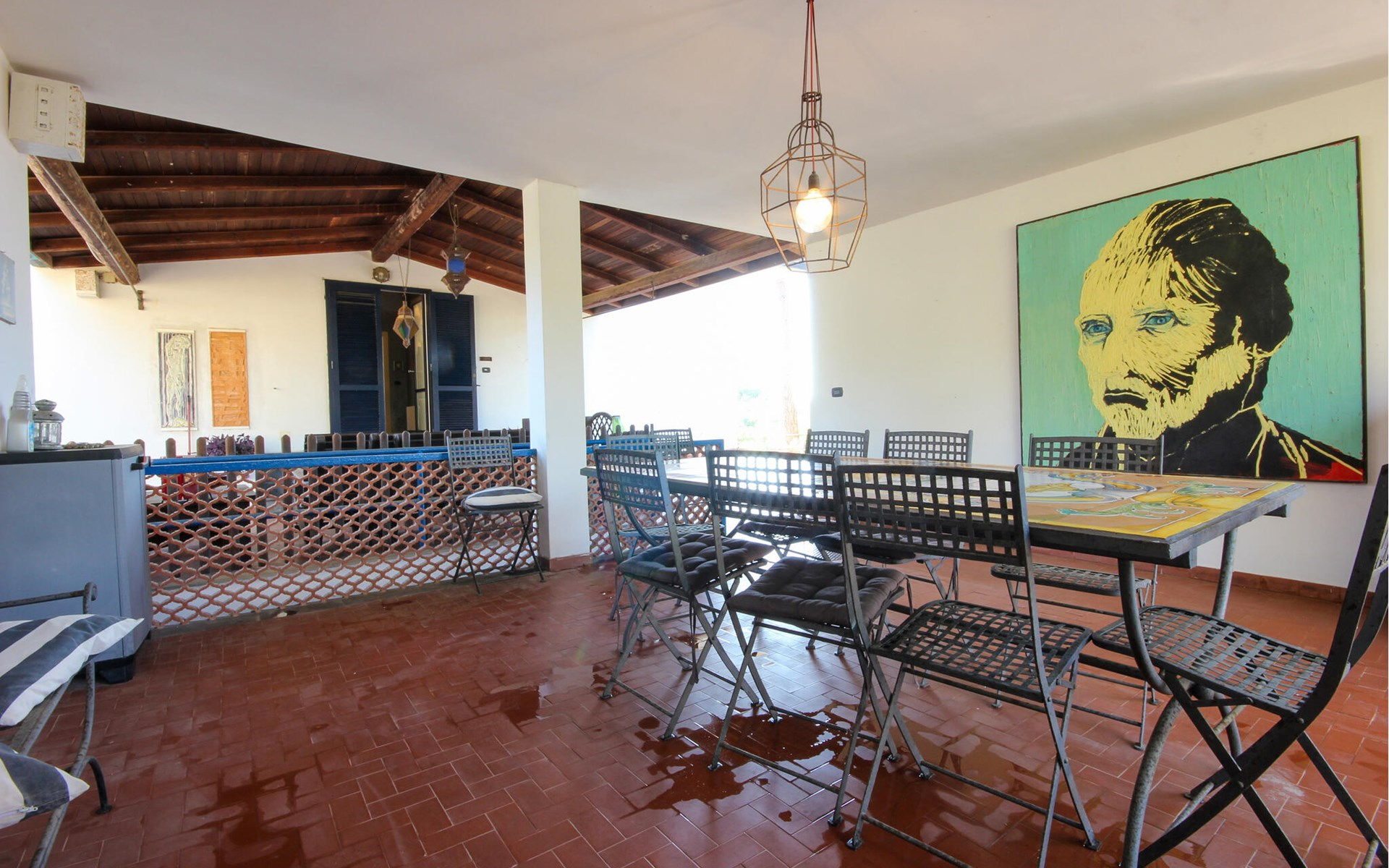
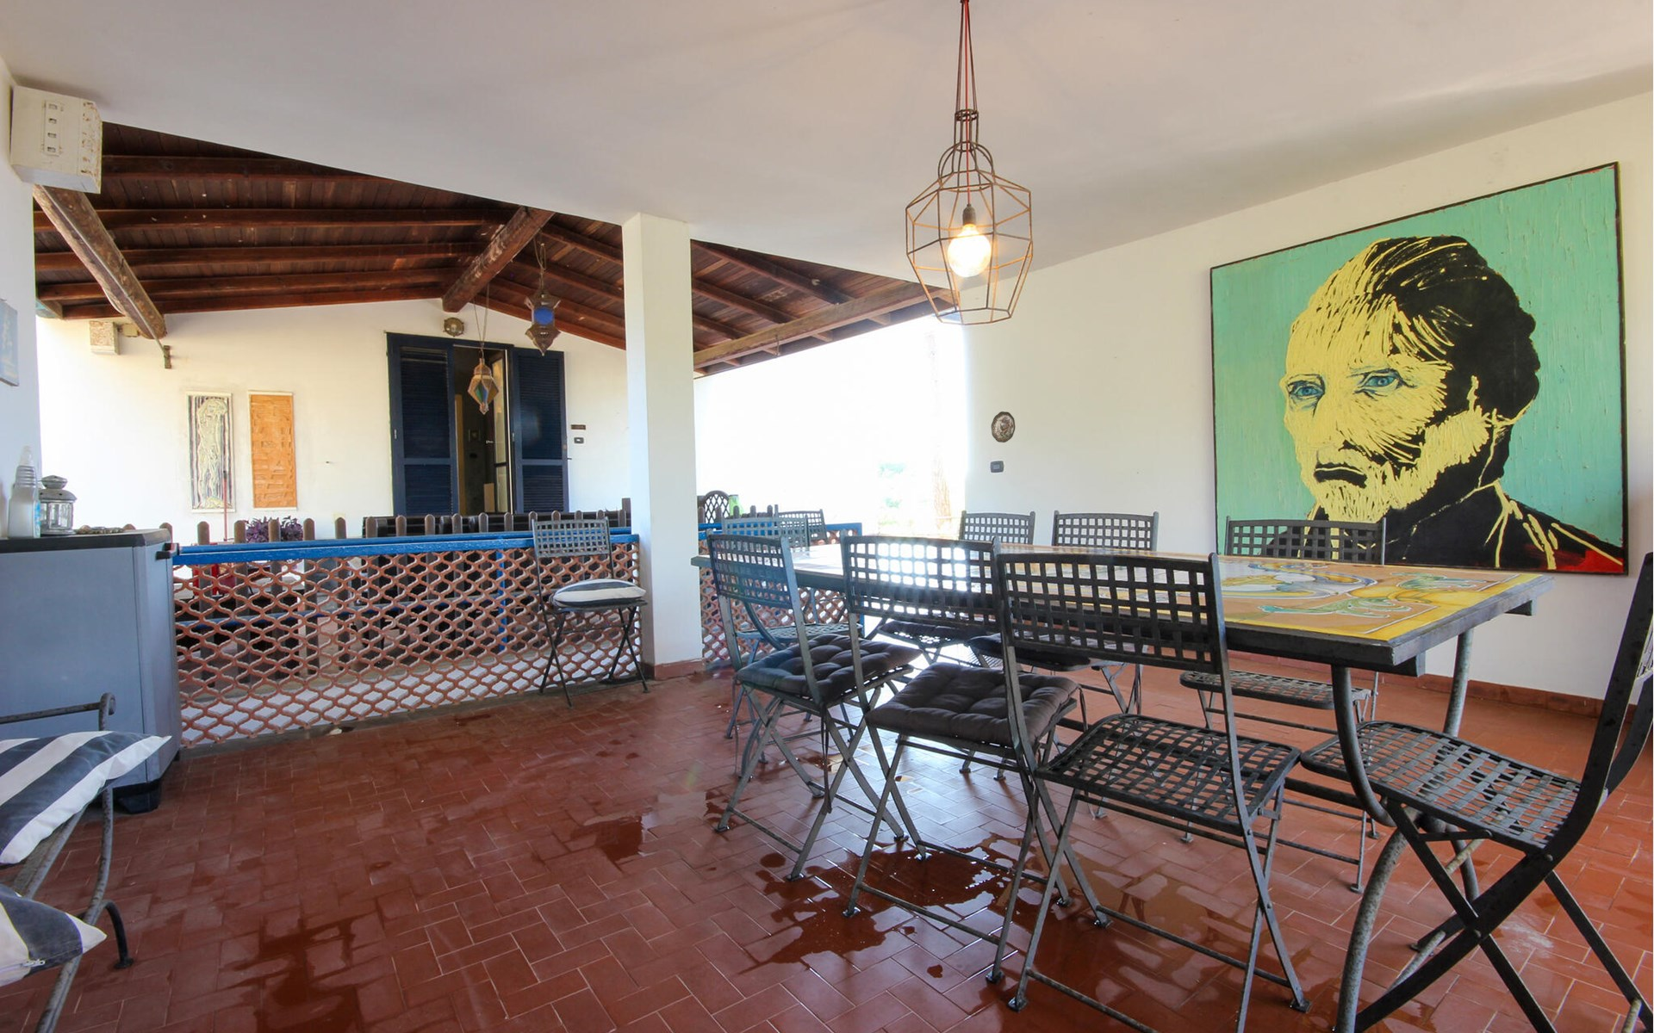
+ decorative plate [991,411,1016,444]
